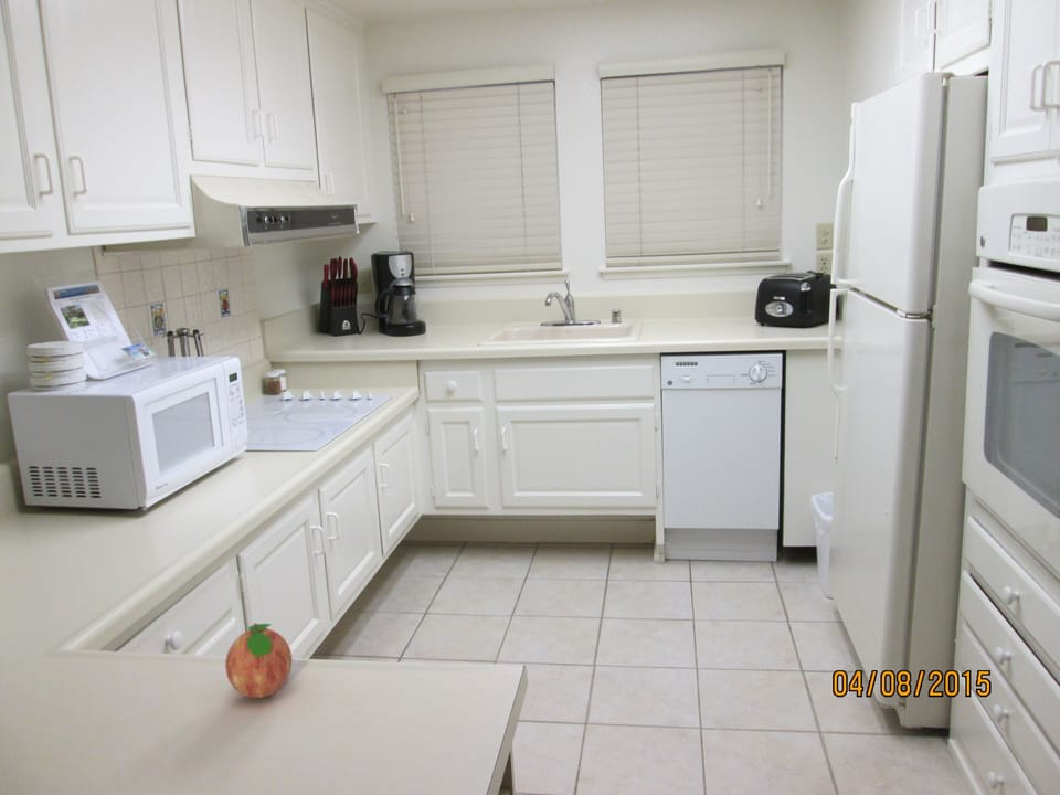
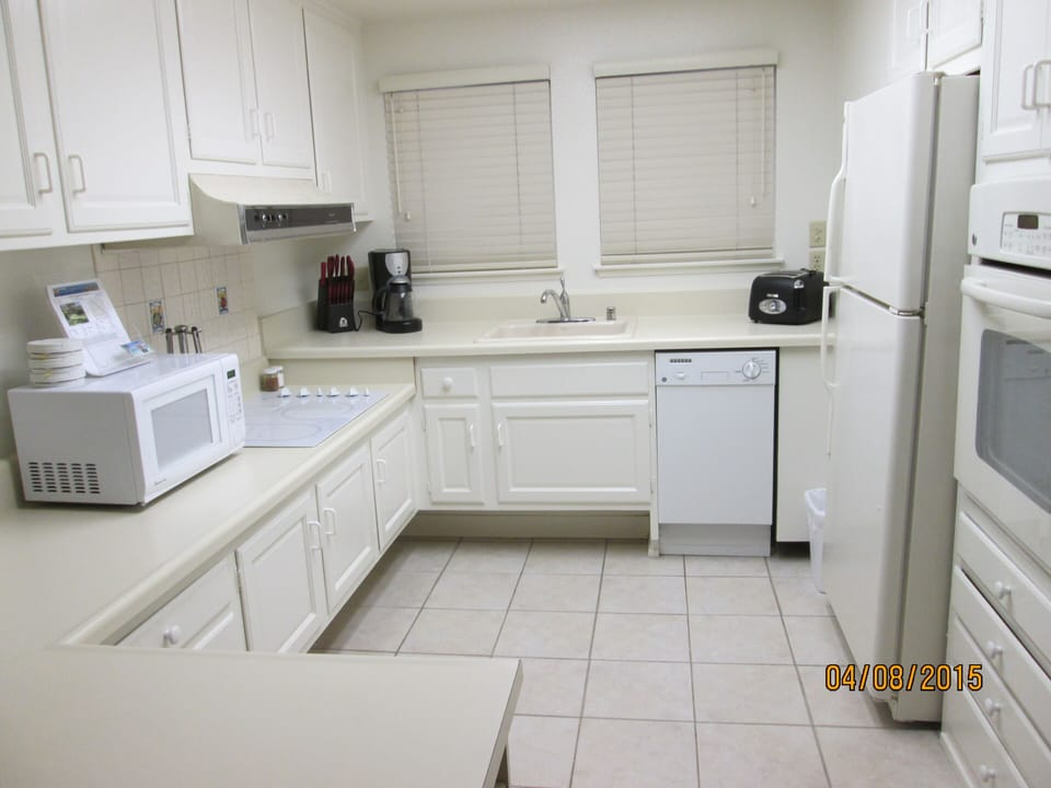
- fruit [224,622,293,699]
